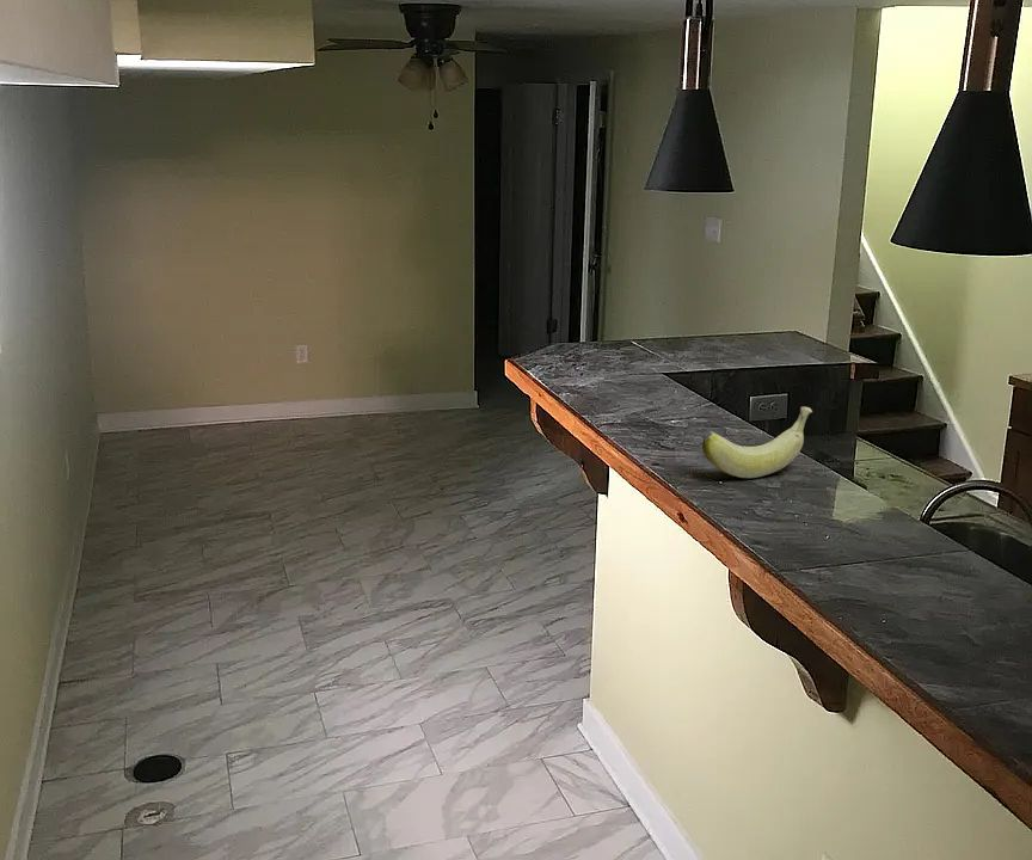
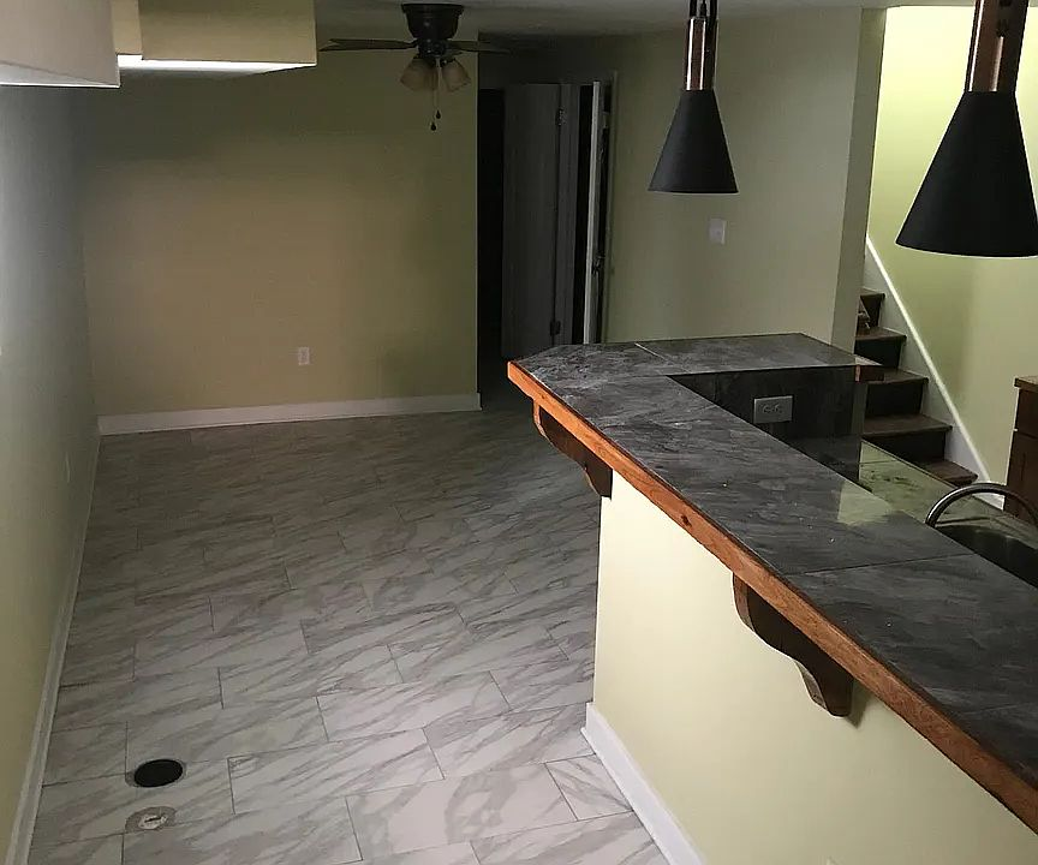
- banana [701,406,813,479]
